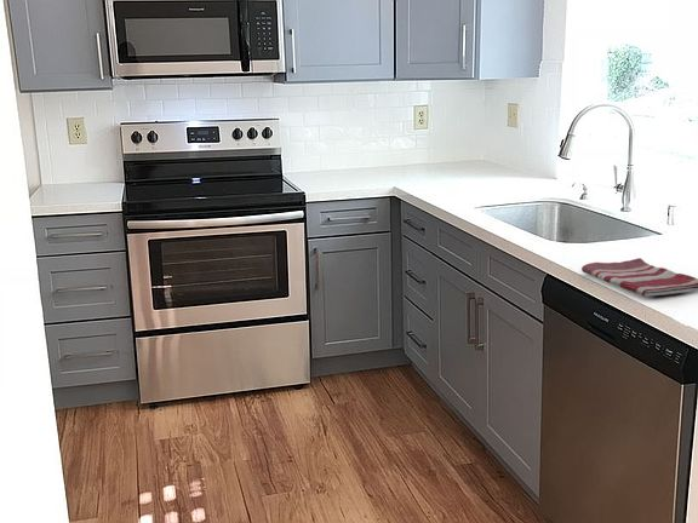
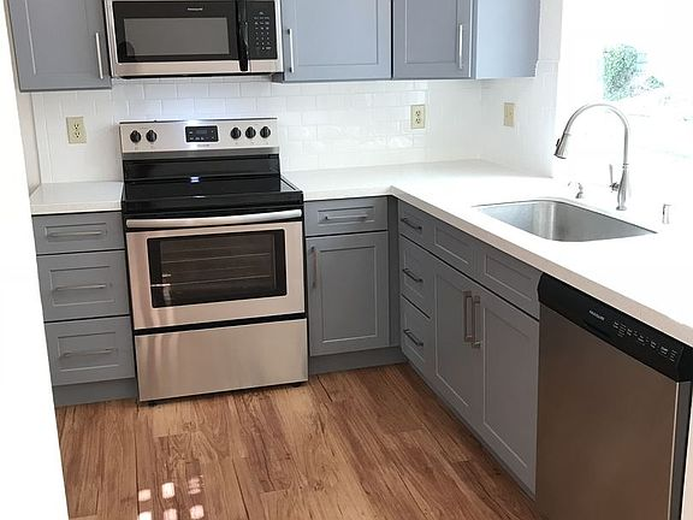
- dish towel [580,257,698,298]
